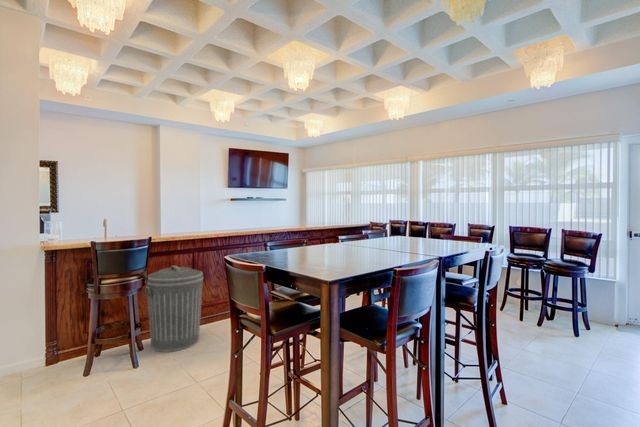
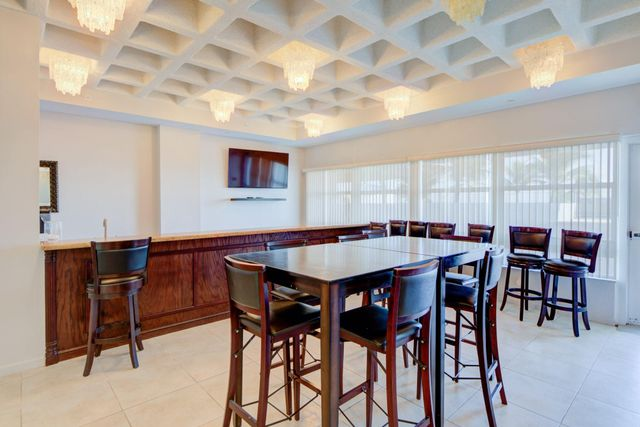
- trash can [145,265,204,353]
